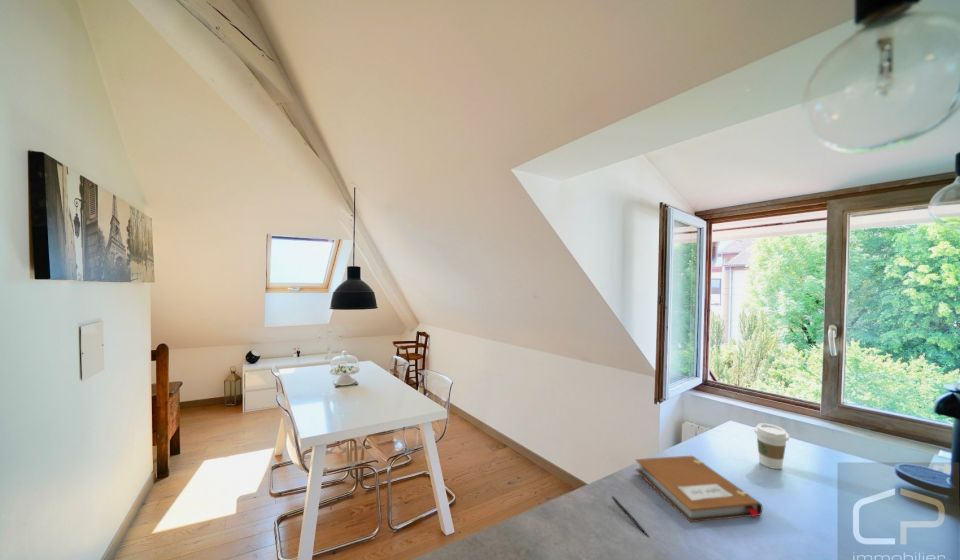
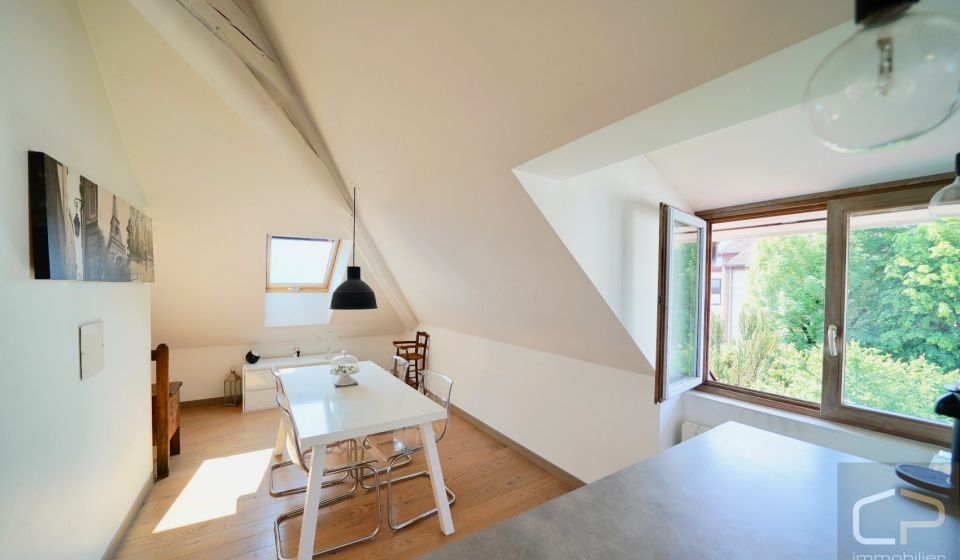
- notebook [634,455,764,523]
- coffee cup [753,423,790,470]
- pen [611,496,651,539]
